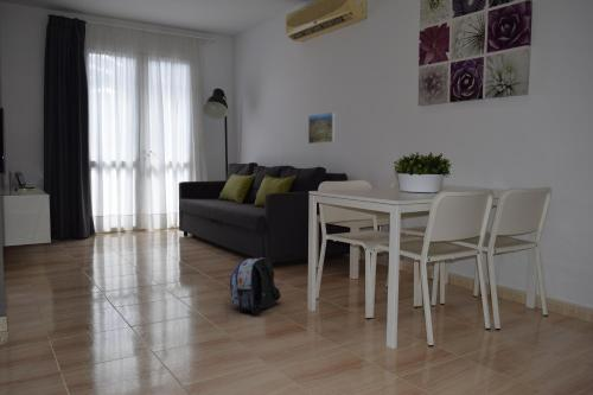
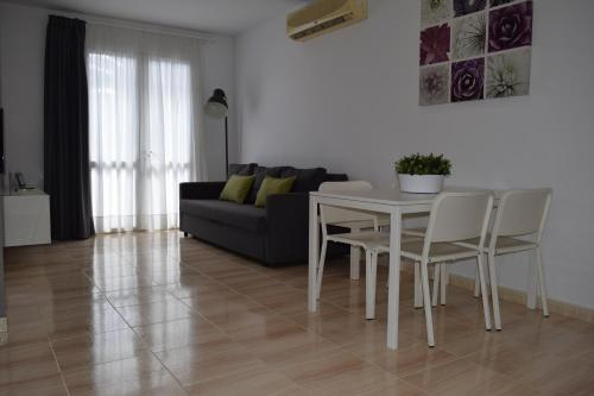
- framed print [307,110,337,145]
- backpack [229,256,282,316]
